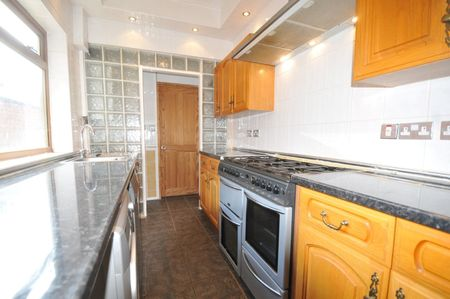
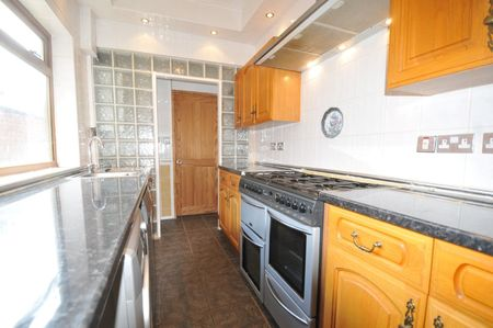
+ decorative plate [320,106,344,139]
